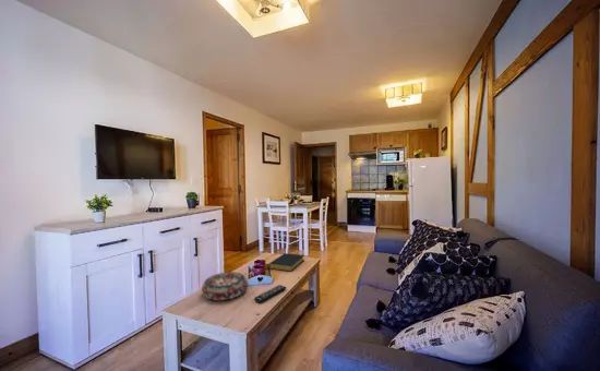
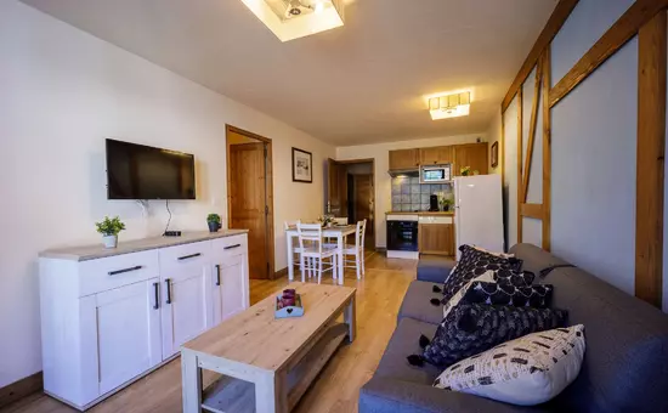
- remote control [253,284,287,304]
- decorative bowl [201,271,249,301]
- hardback book [268,252,305,273]
